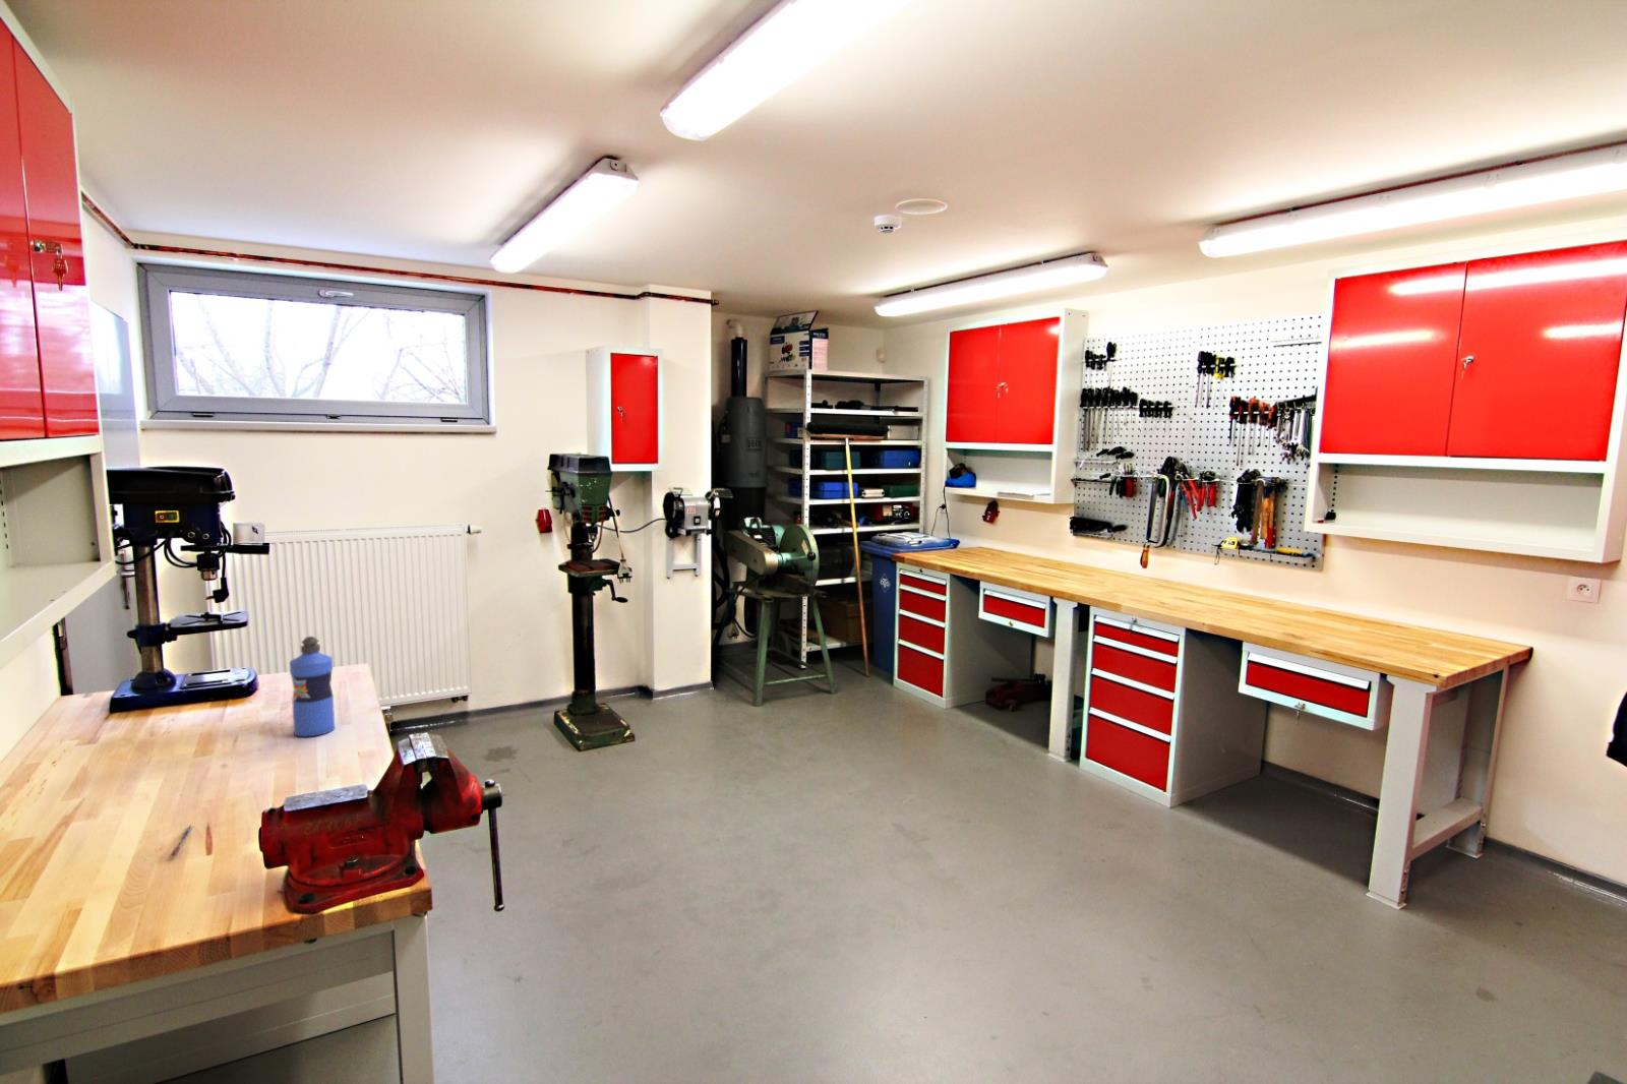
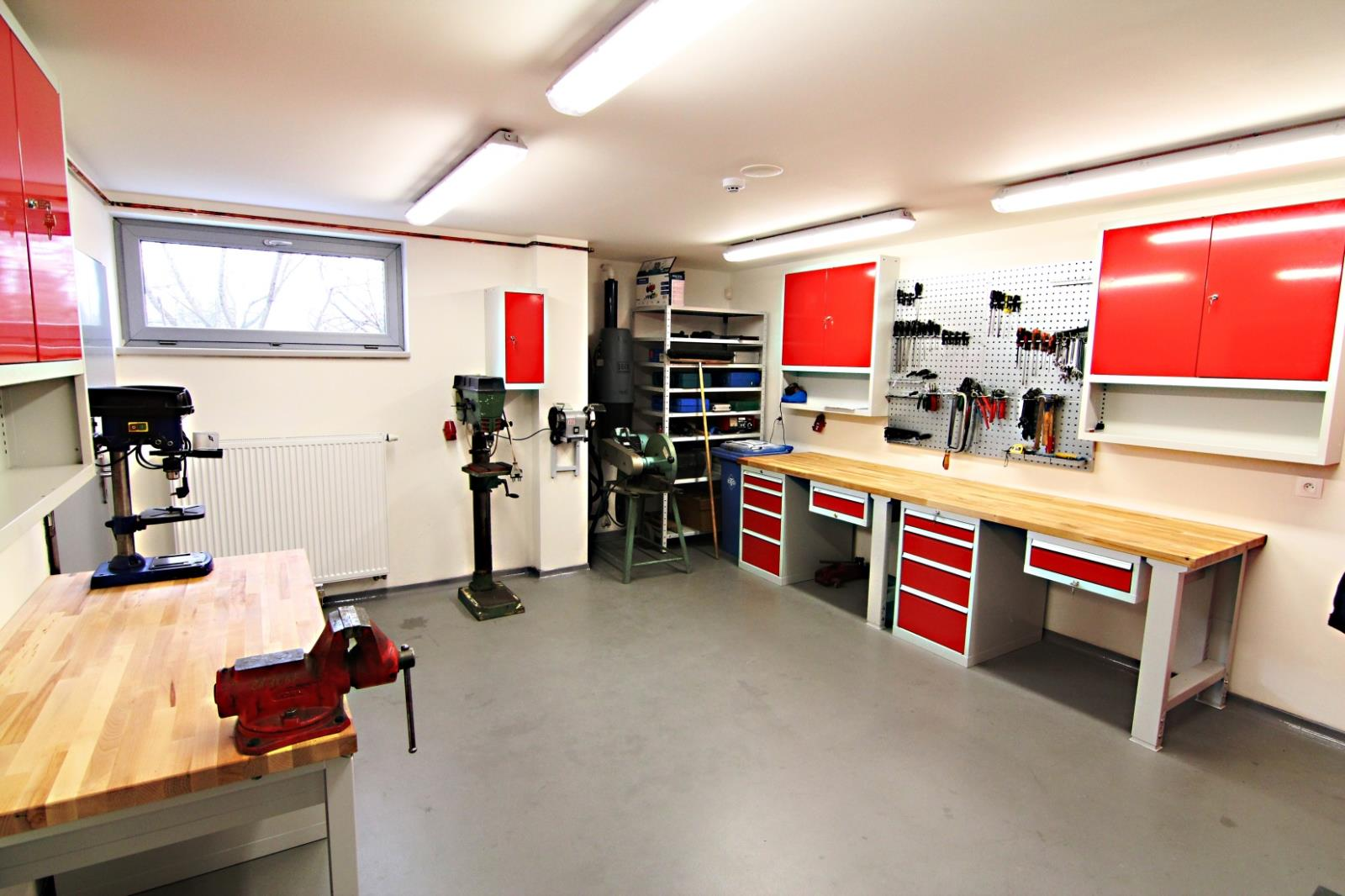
- pen [169,825,194,858]
- water bottle [289,635,335,737]
